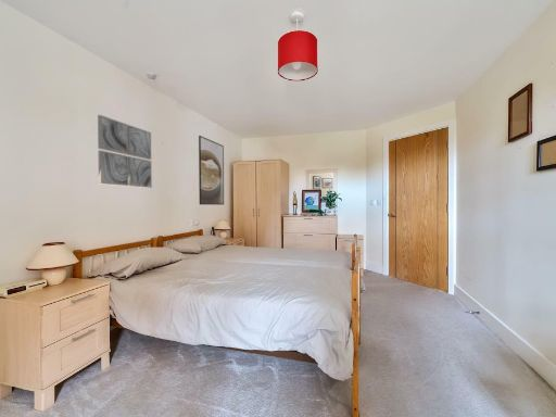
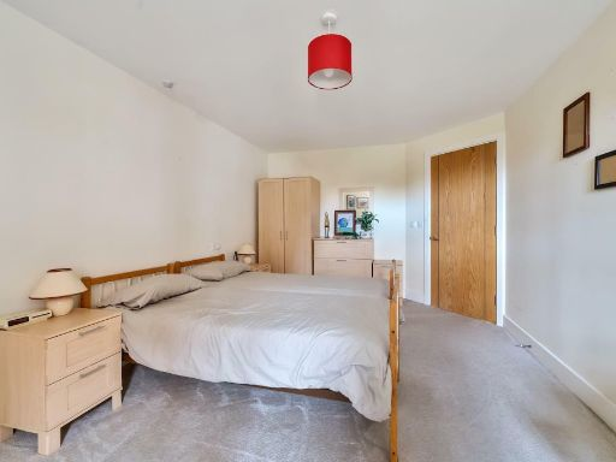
- wall art [97,114,153,189]
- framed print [198,135,225,205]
